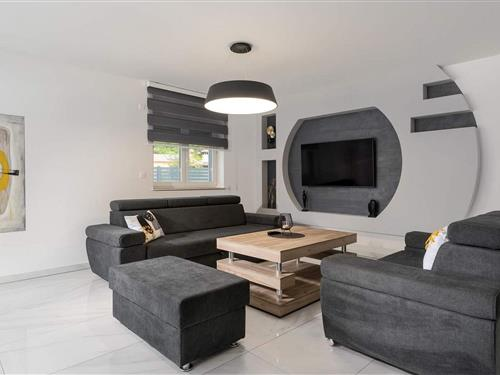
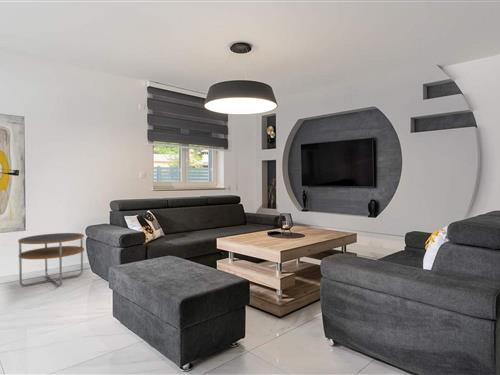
+ side table [17,232,85,287]
